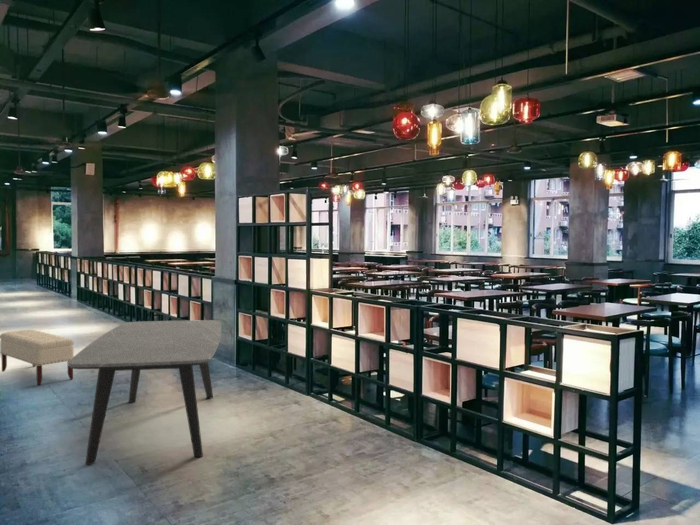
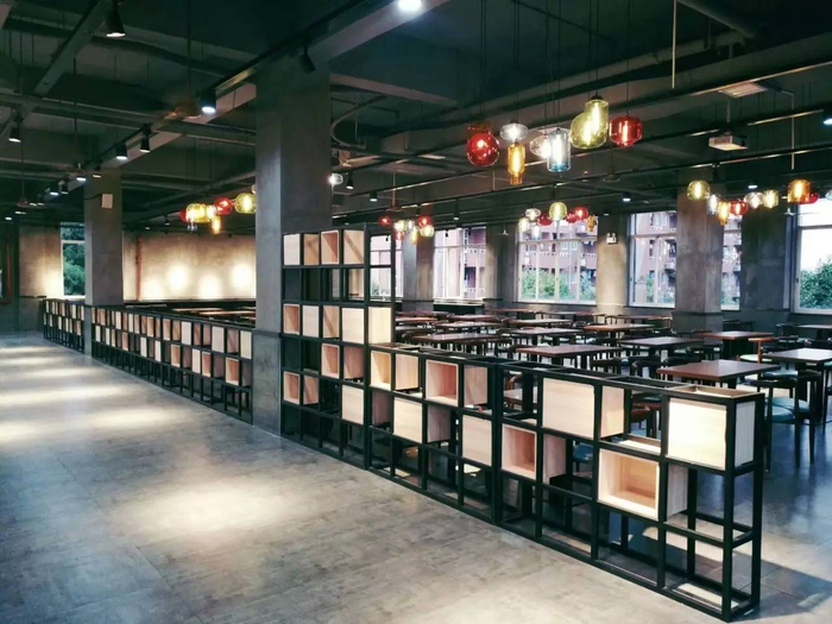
- dining table [67,319,222,466]
- bench [0,329,75,387]
